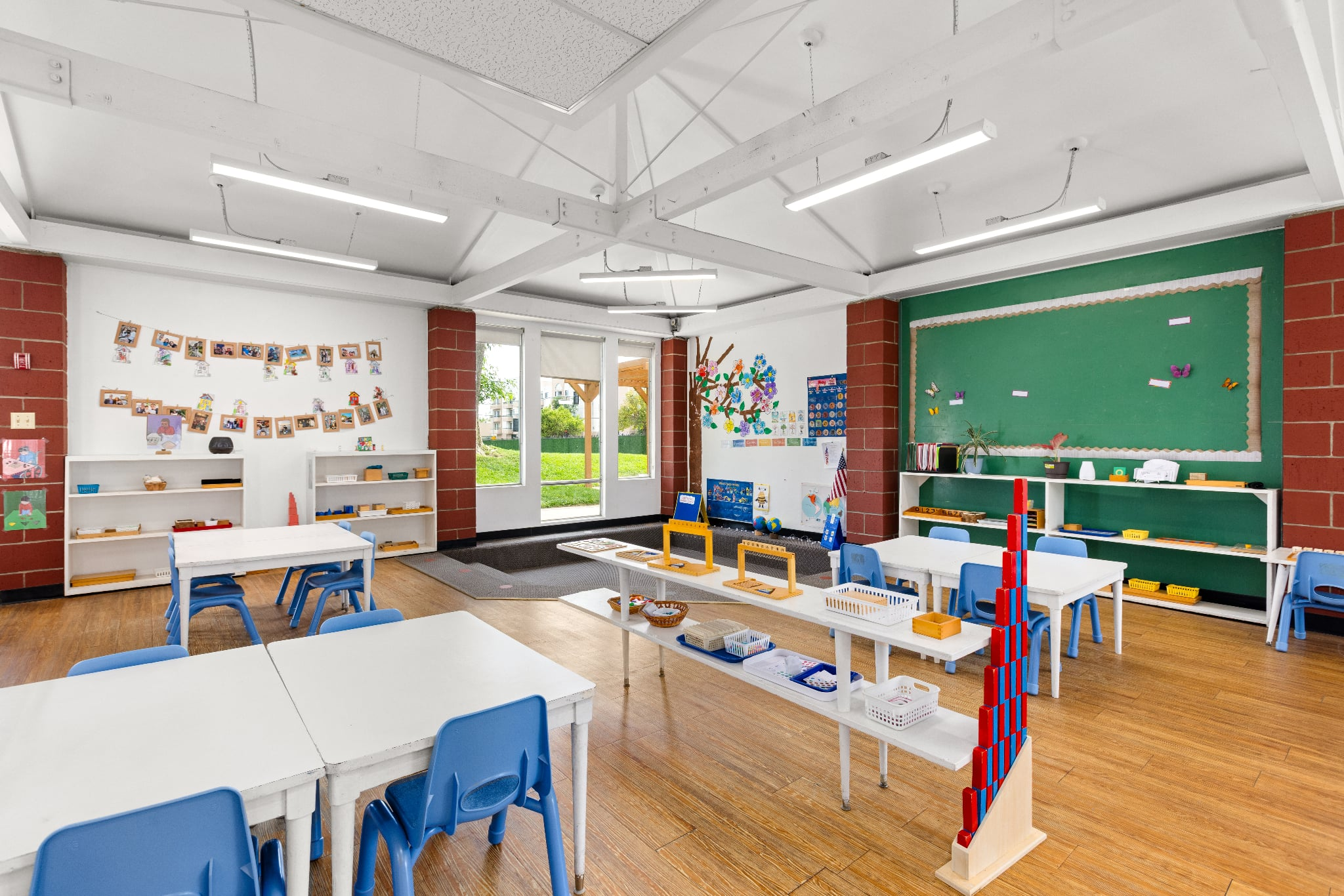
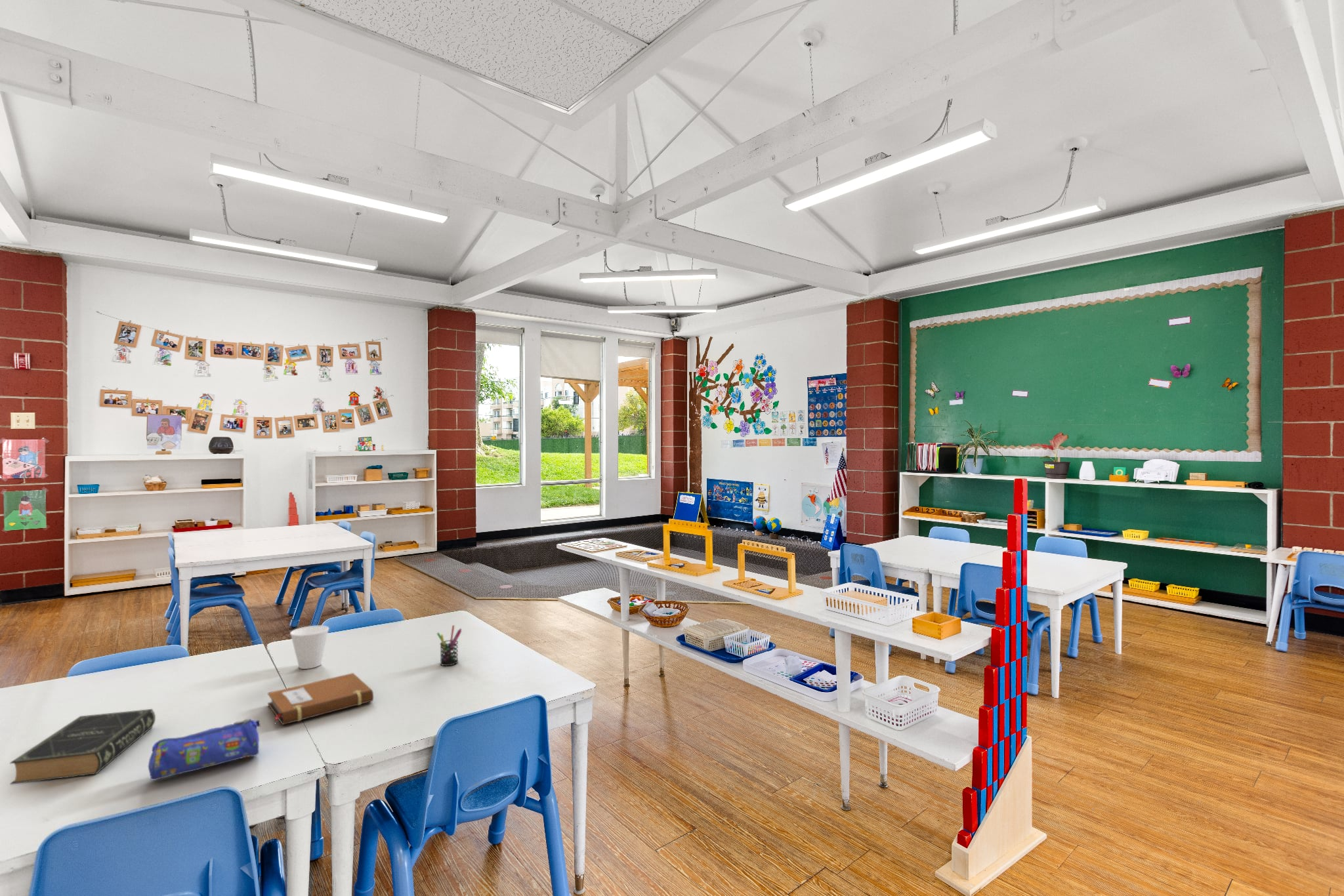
+ book [9,708,156,785]
+ notebook [267,672,374,725]
+ pencil case [148,718,261,781]
+ cup [289,625,329,670]
+ pen holder [436,624,463,666]
